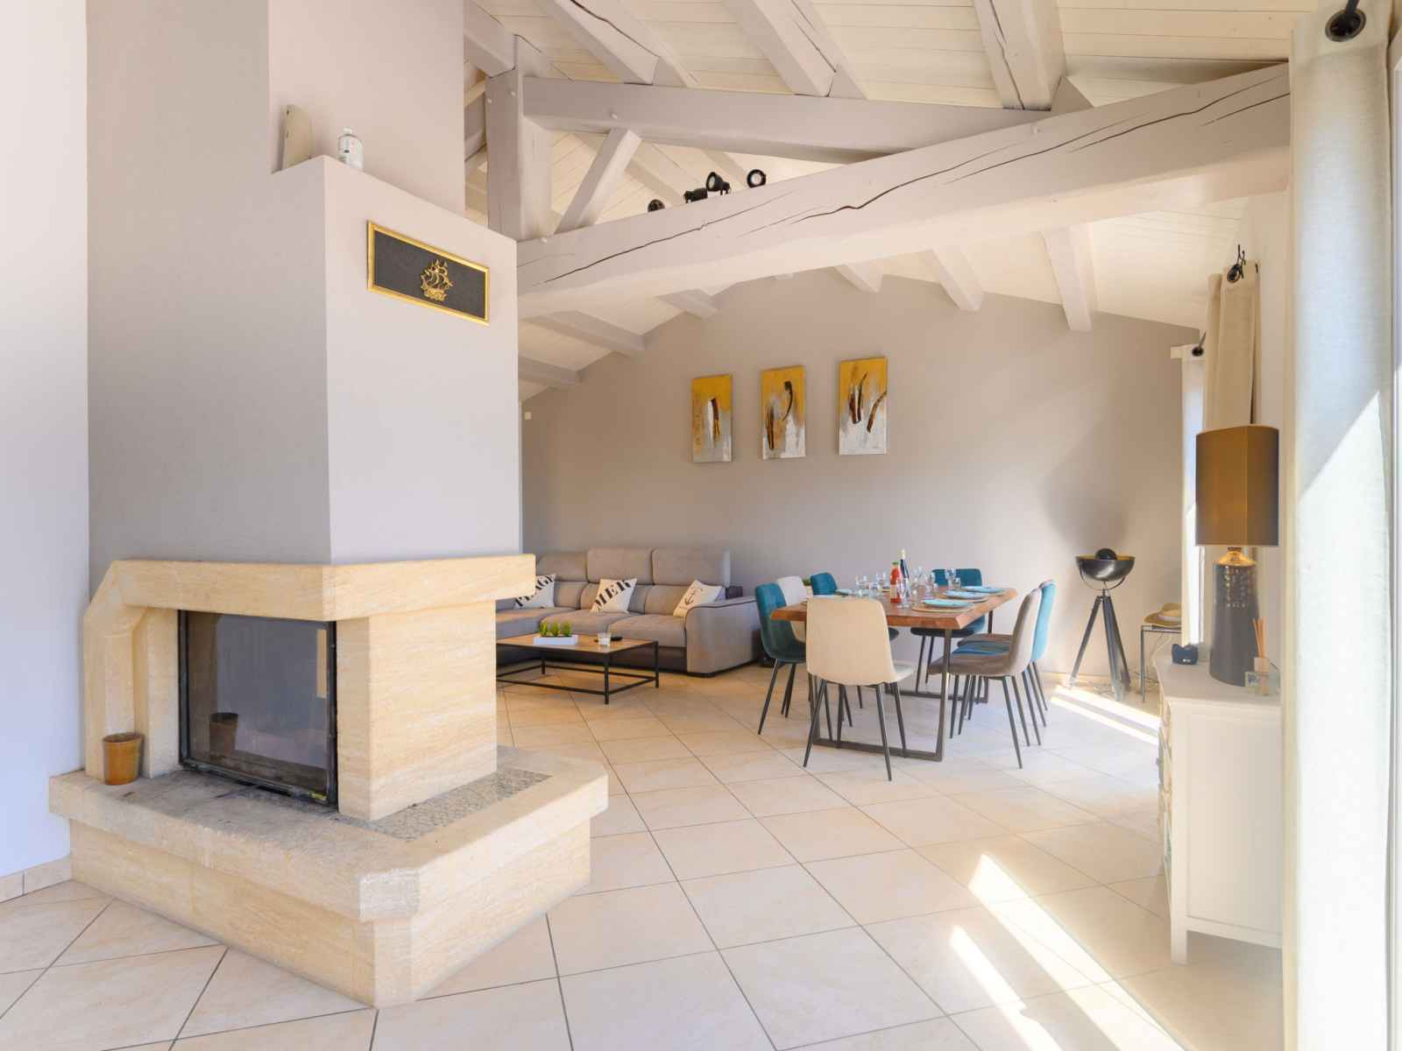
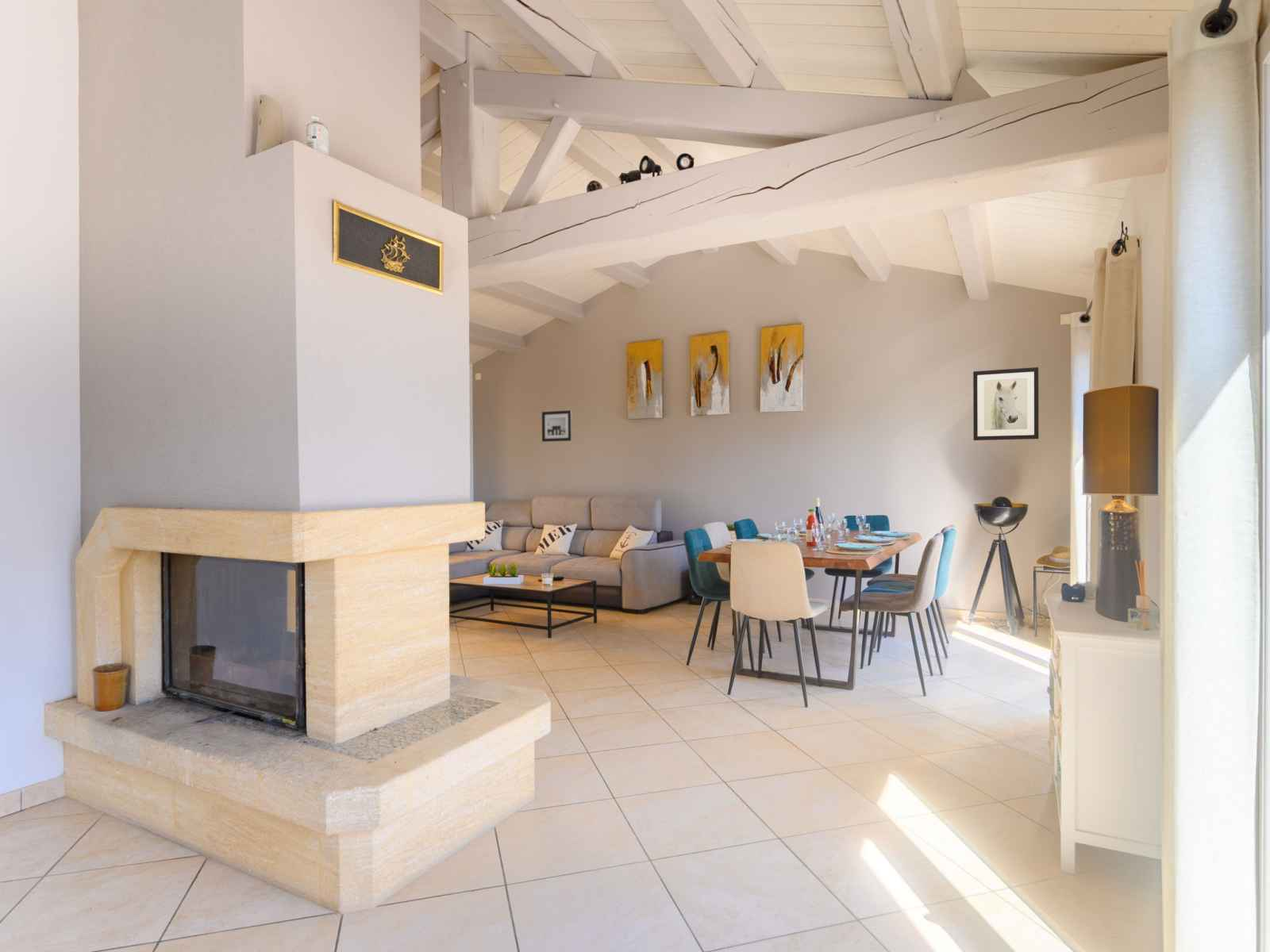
+ wall art [972,367,1040,441]
+ wall art [541,409,573,443]
